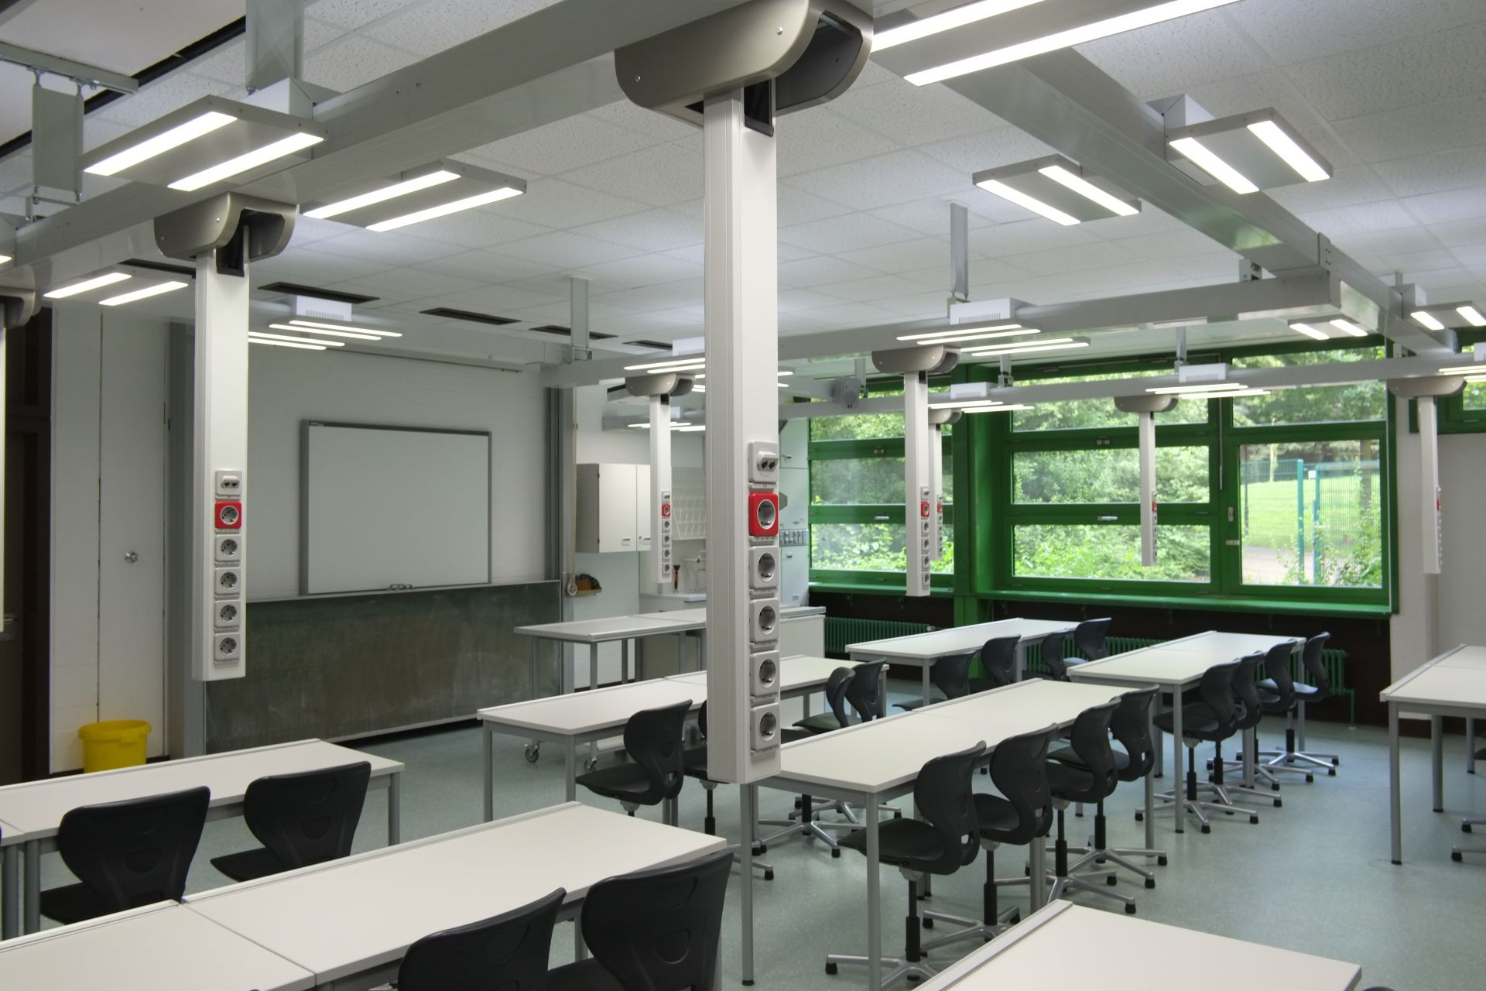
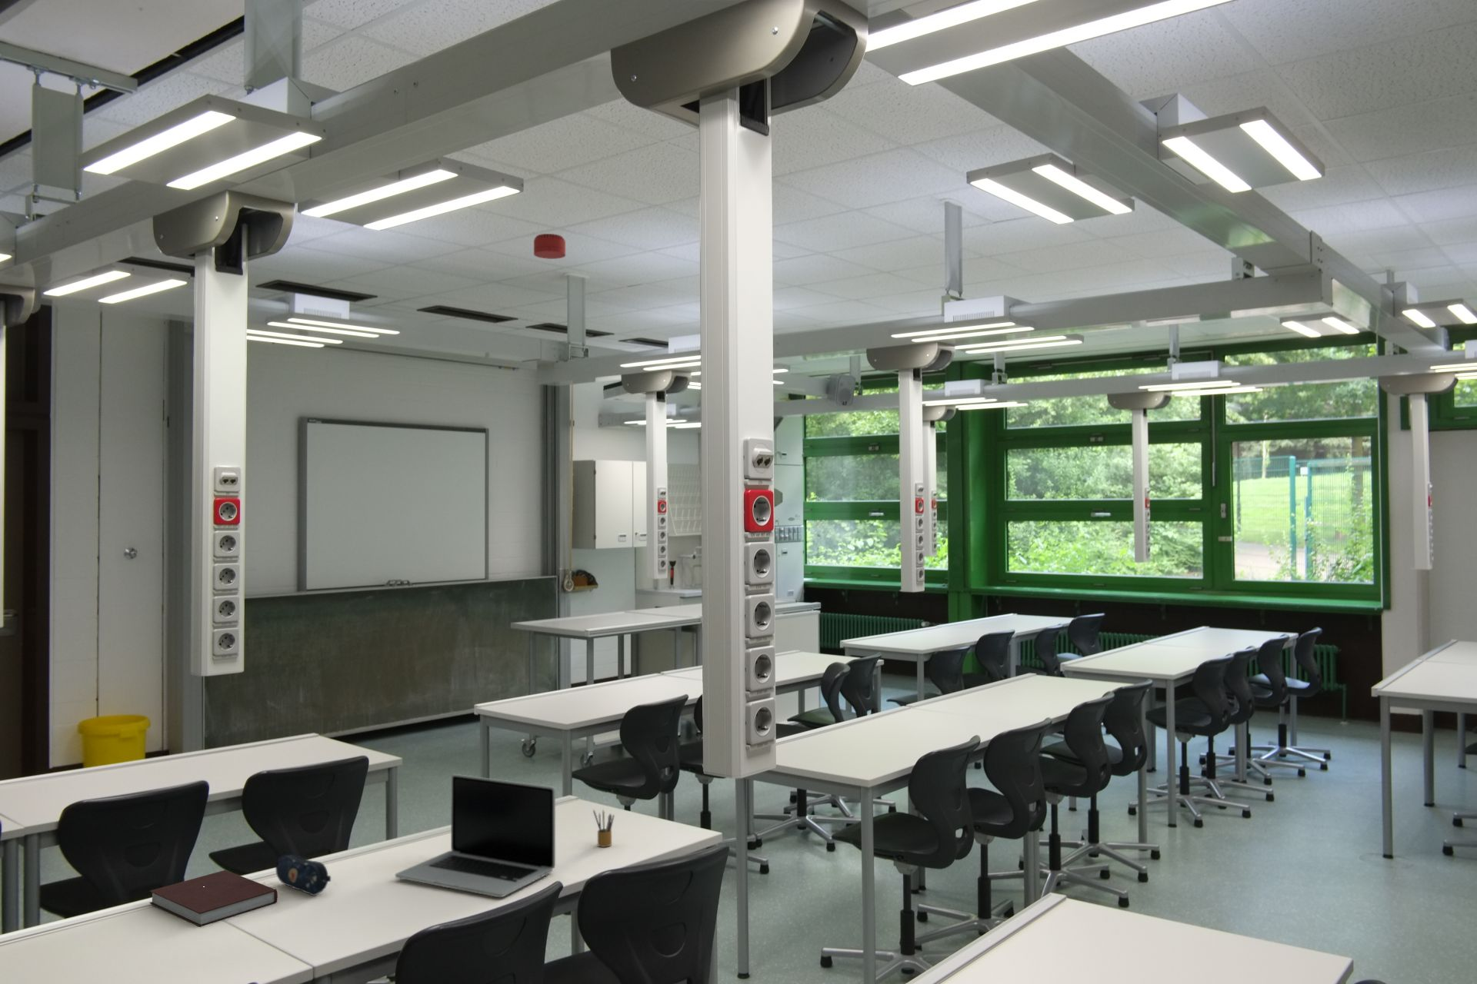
+ laptop [395,773,556,898]
+ smoke detector [533,233,566,260]
+ pencil box [592,808,615,848]
+ pencil case [275,854,332,896]
+ notebook [148,870,278,927]
